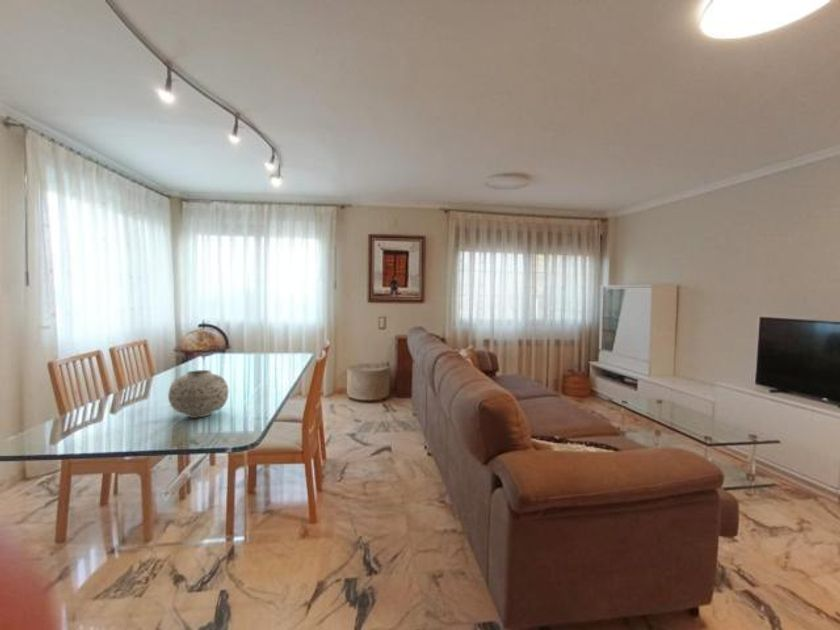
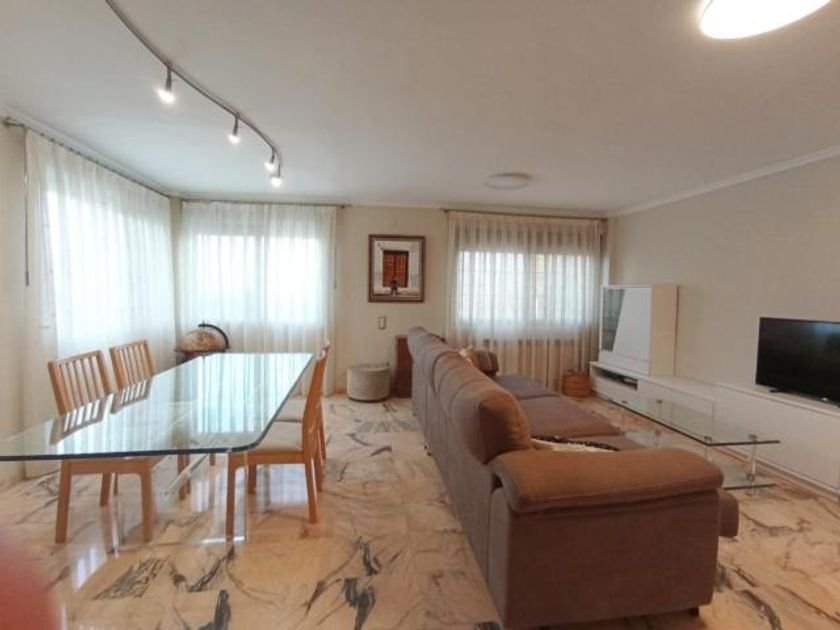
- vase [167,369,230,419]
